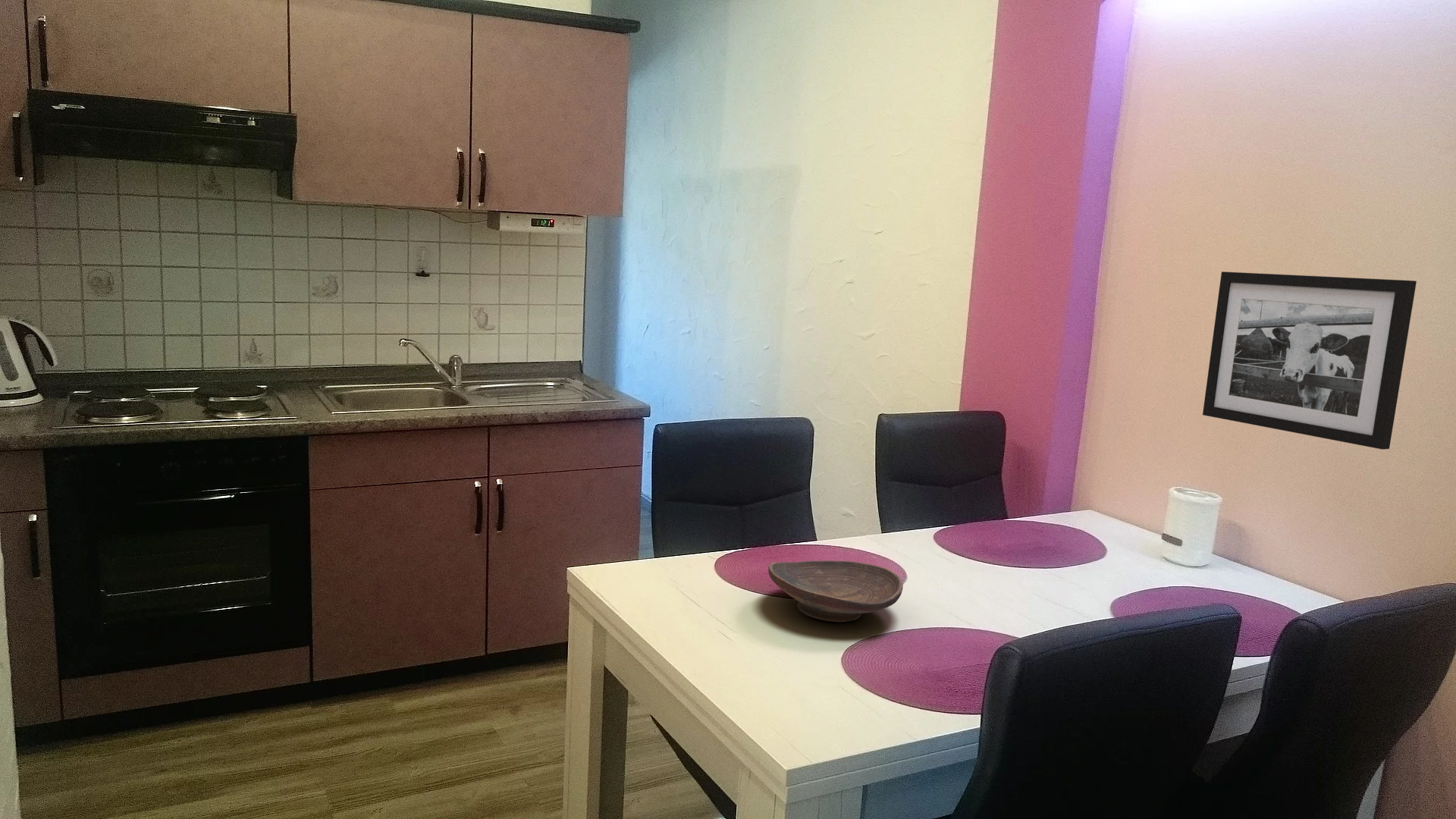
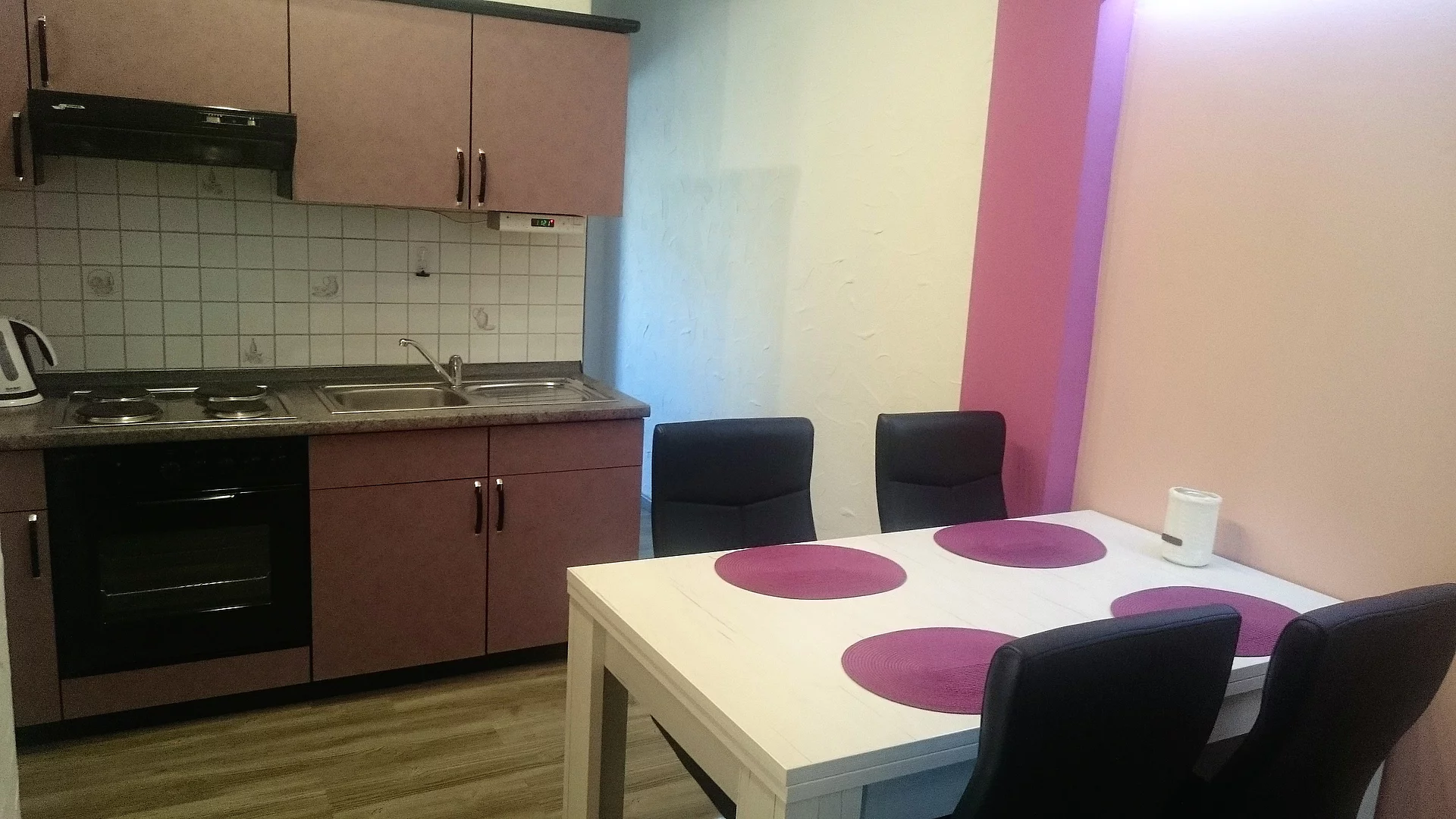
- decorative bowl [767,560,904,623]
- picture frame [1202,271,1417,450]
